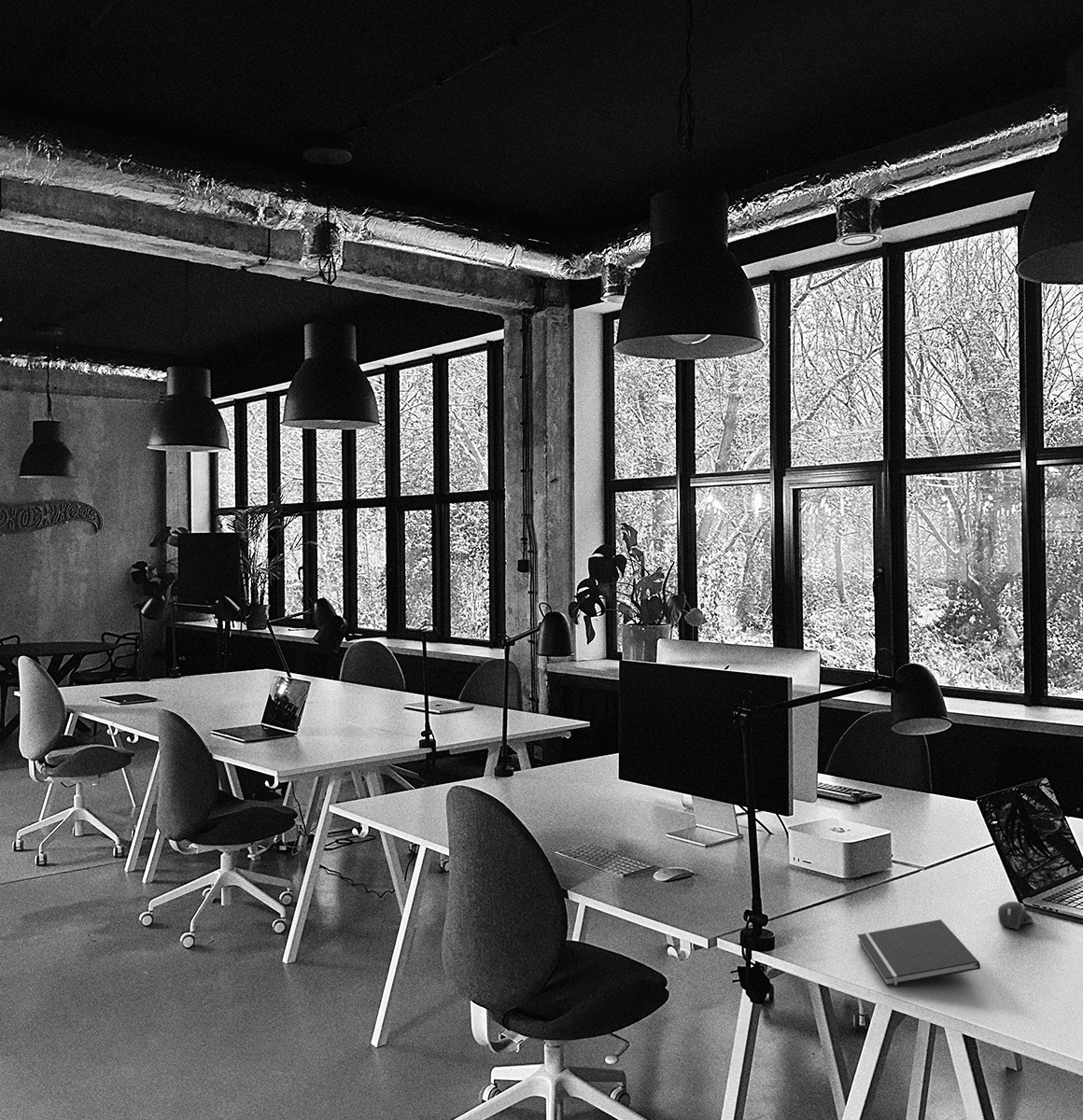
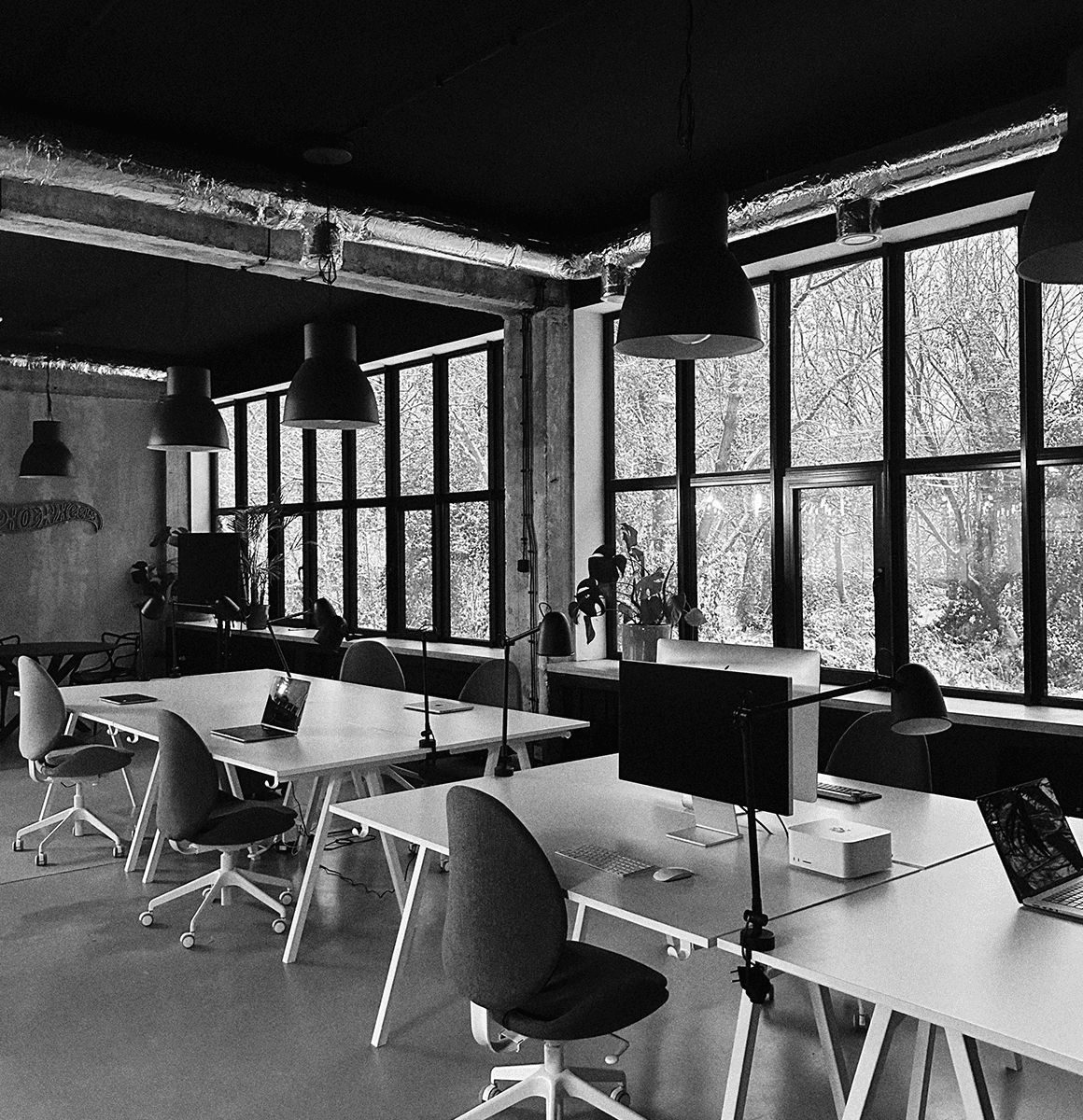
- notepad [856,918,981,987]
- computer mouse [997,901,1034,931]
